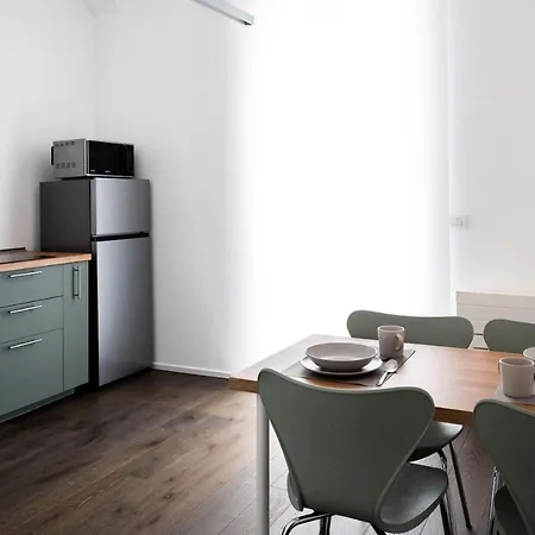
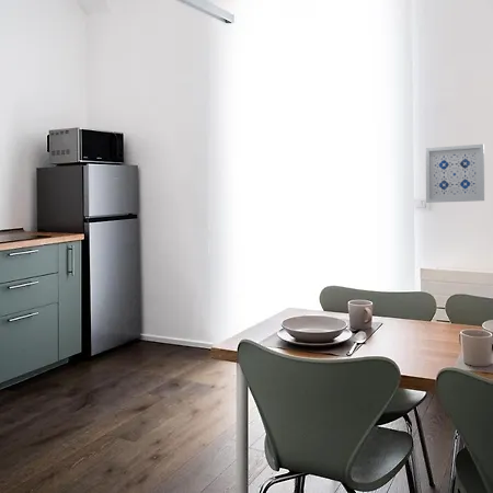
+ wall art [425,144,485,204]
